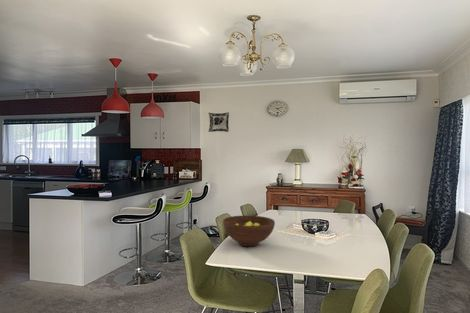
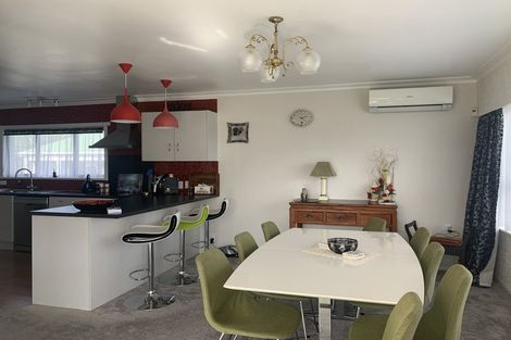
- fruit bowl [222,215,276,247]
